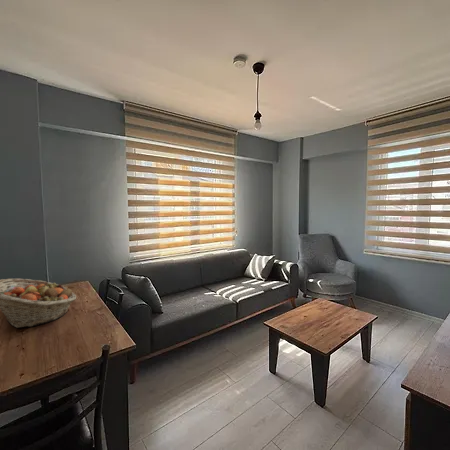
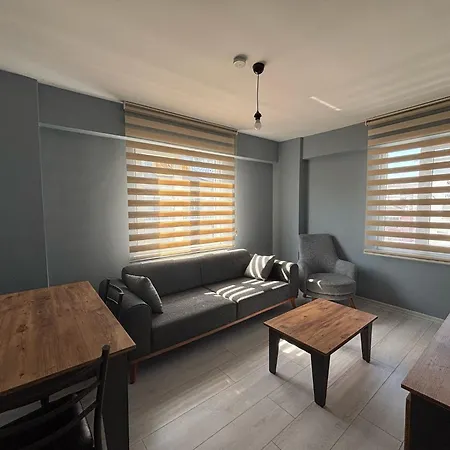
- fruit basket [0,278,77,329]
